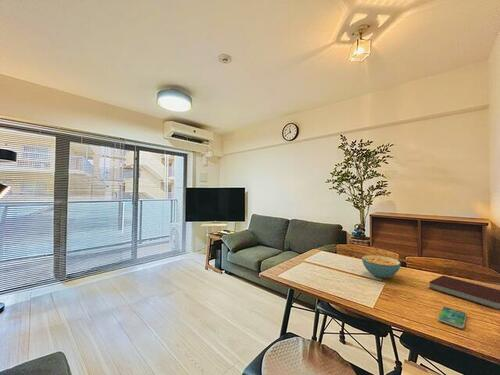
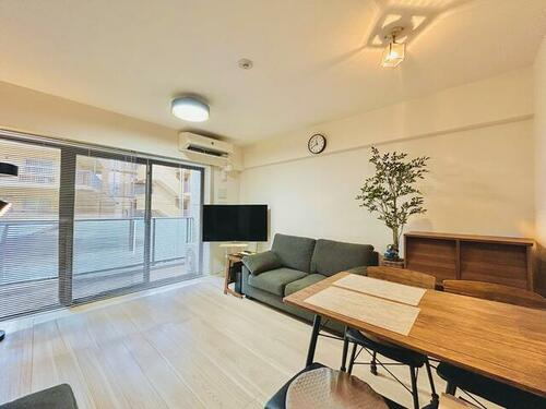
- cereal bowl [361,254,402,279]
- smartphone [437,306,467,329]
- notebook [428,275,500,311]
